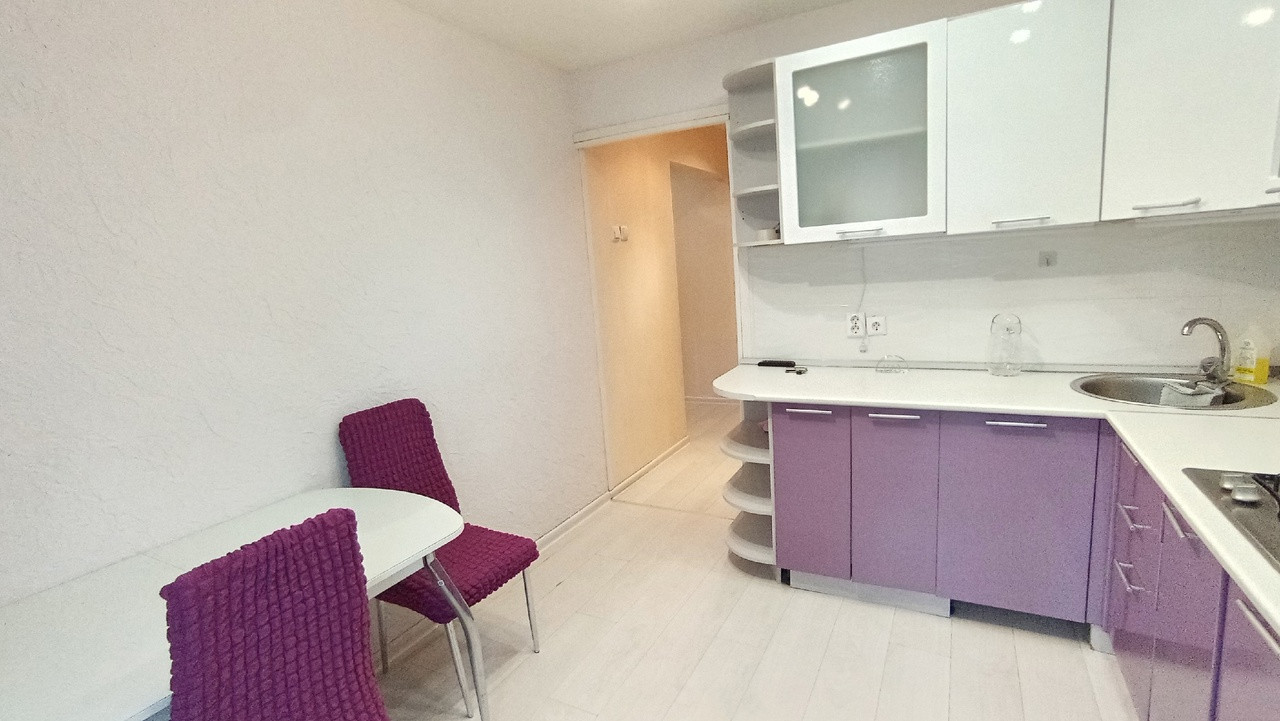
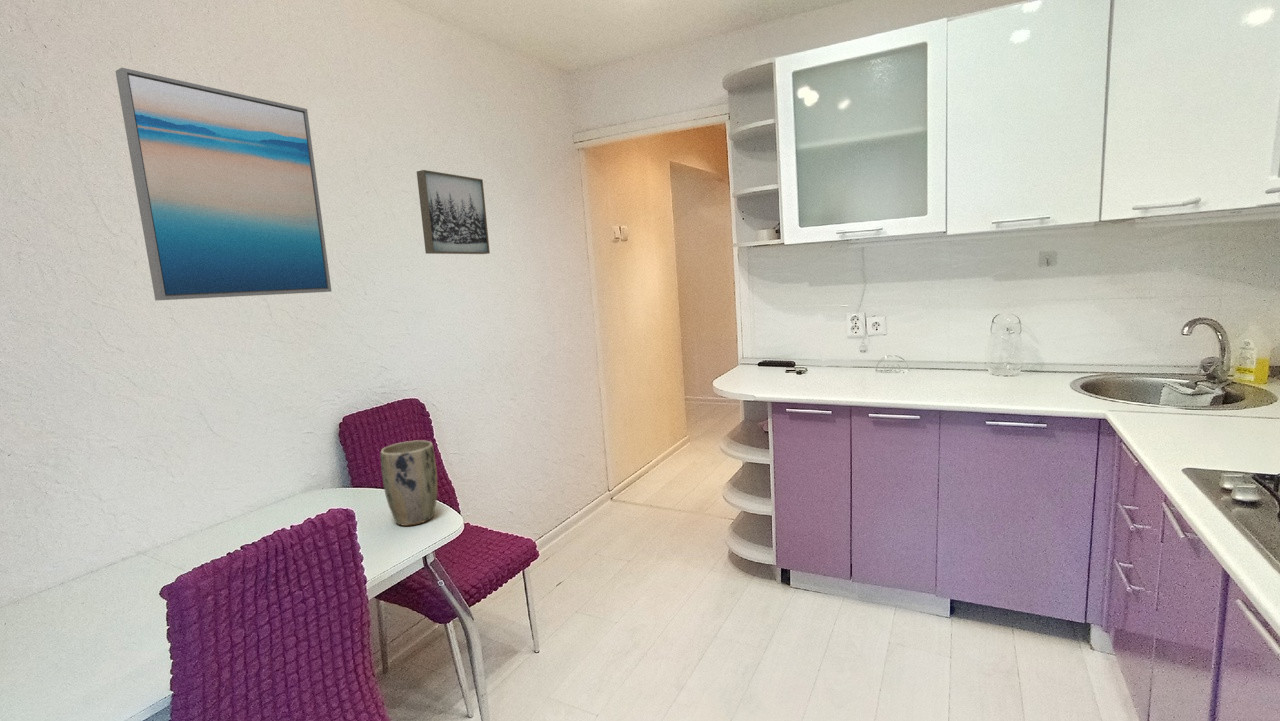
+ plant pot [380,439,438,527]
+ wall art [416,169,491,255]
+ wall art [114,67,333,302]
